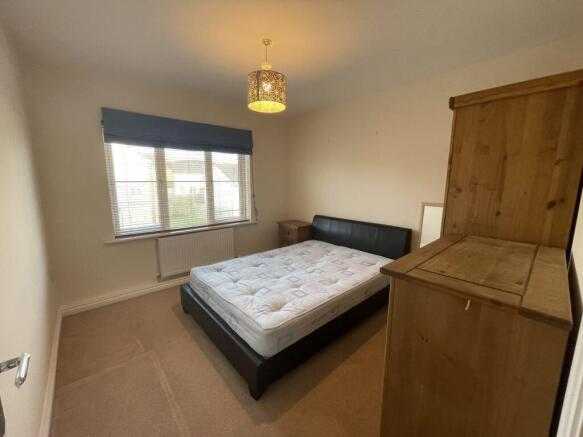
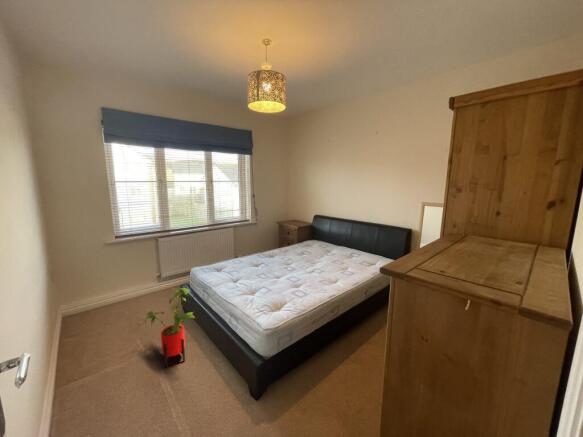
+ house plant [144,287,196,368]
